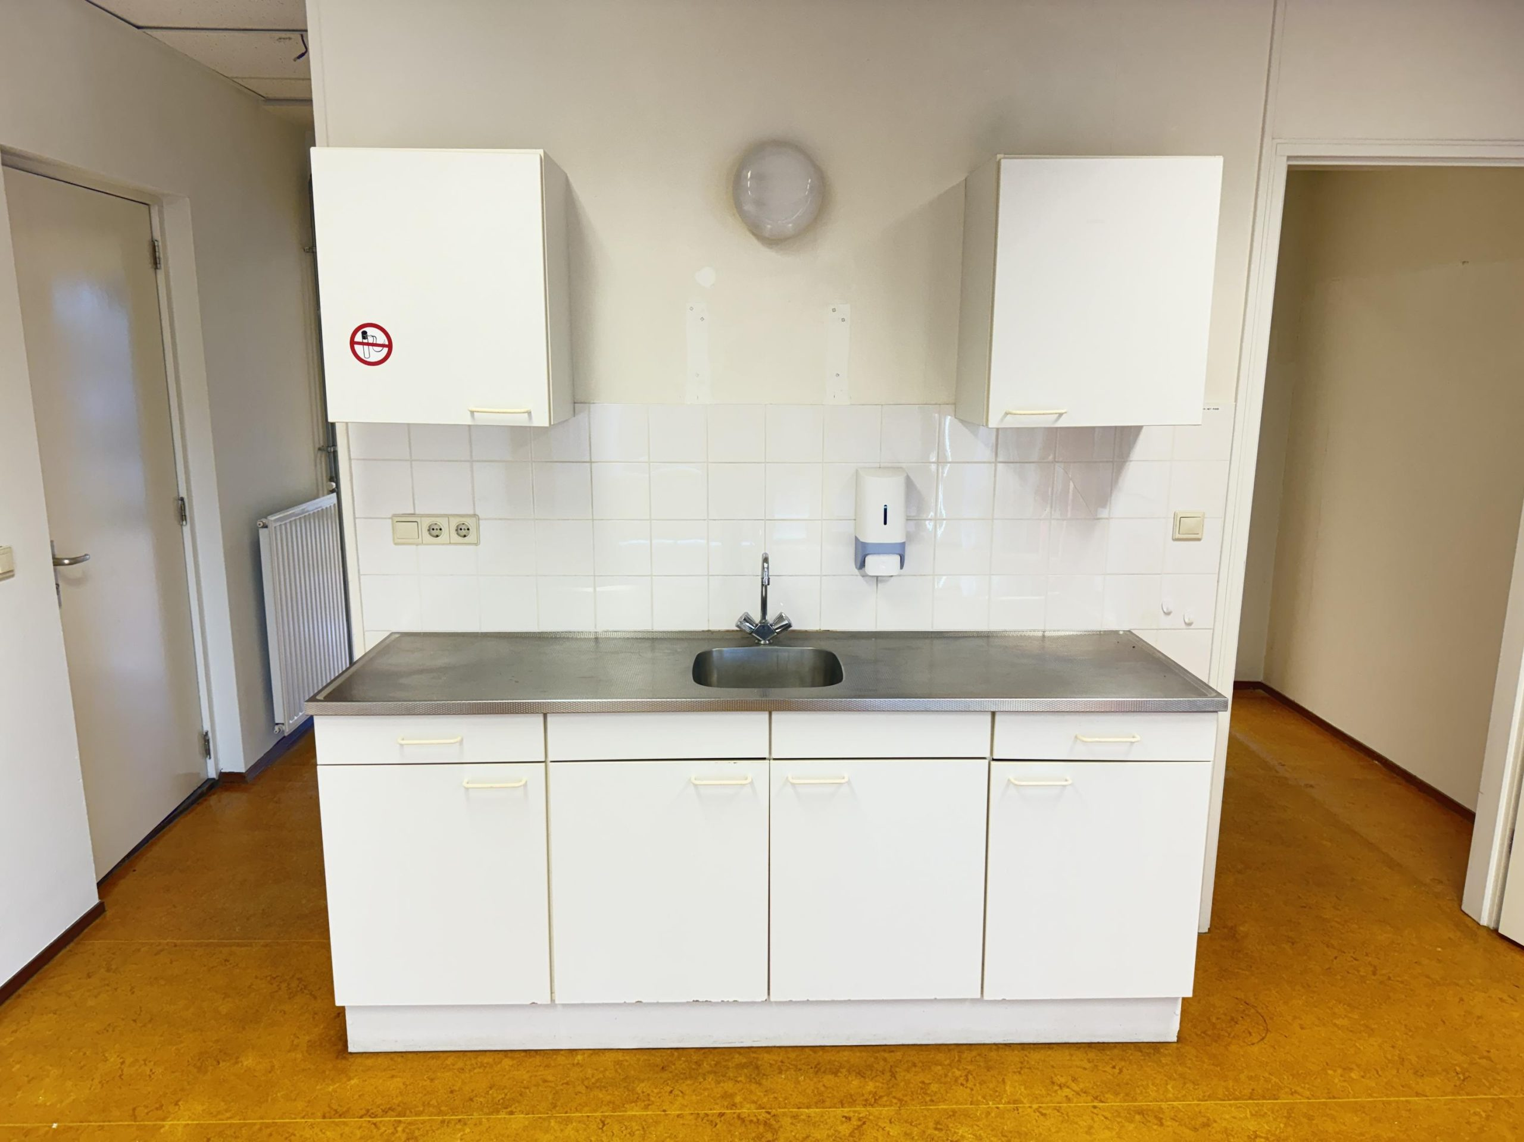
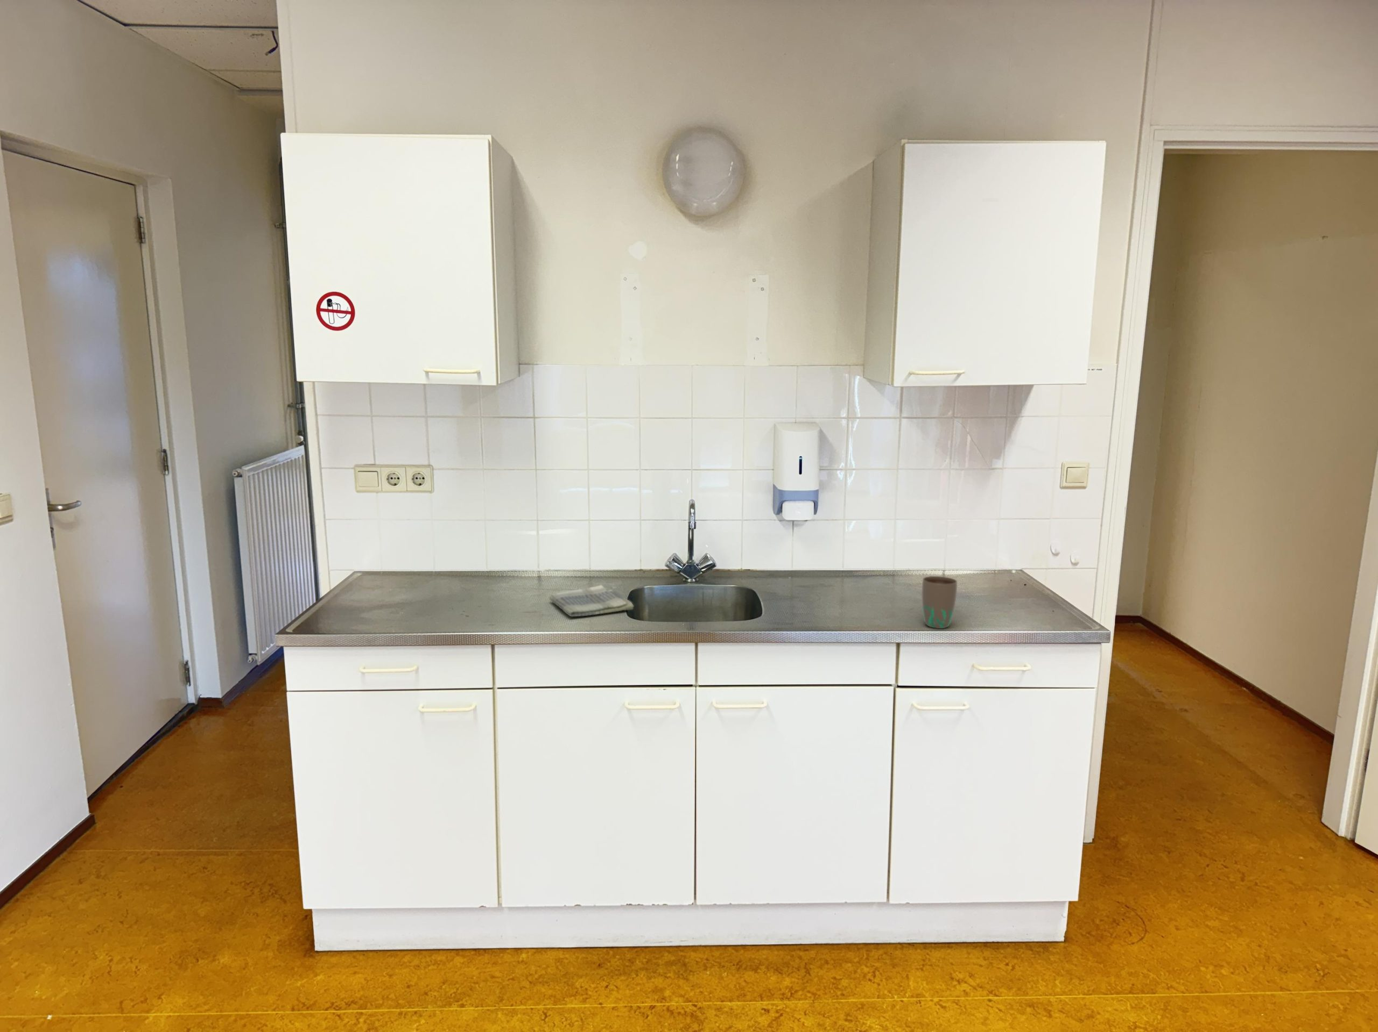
+ mug [921,576,958,629]
+ dish towel [549,584,634,617]
